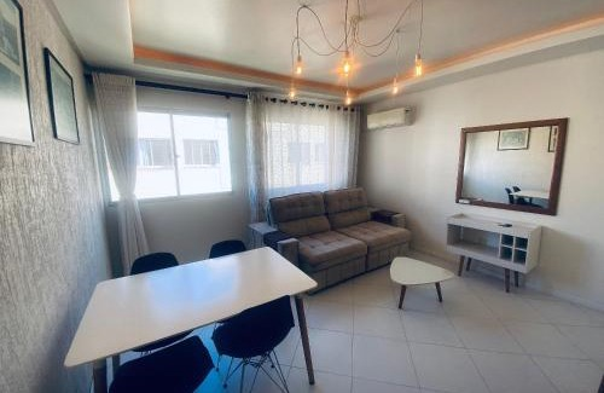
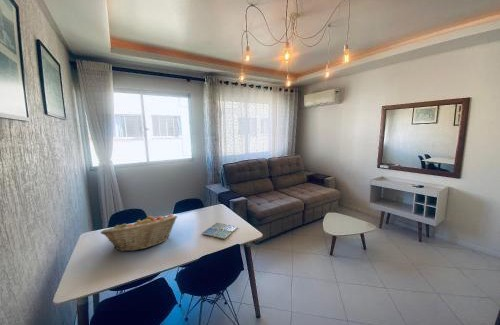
+ fruit basket [100,213,178,252]
+ drink coaster [201,222,239,240]
